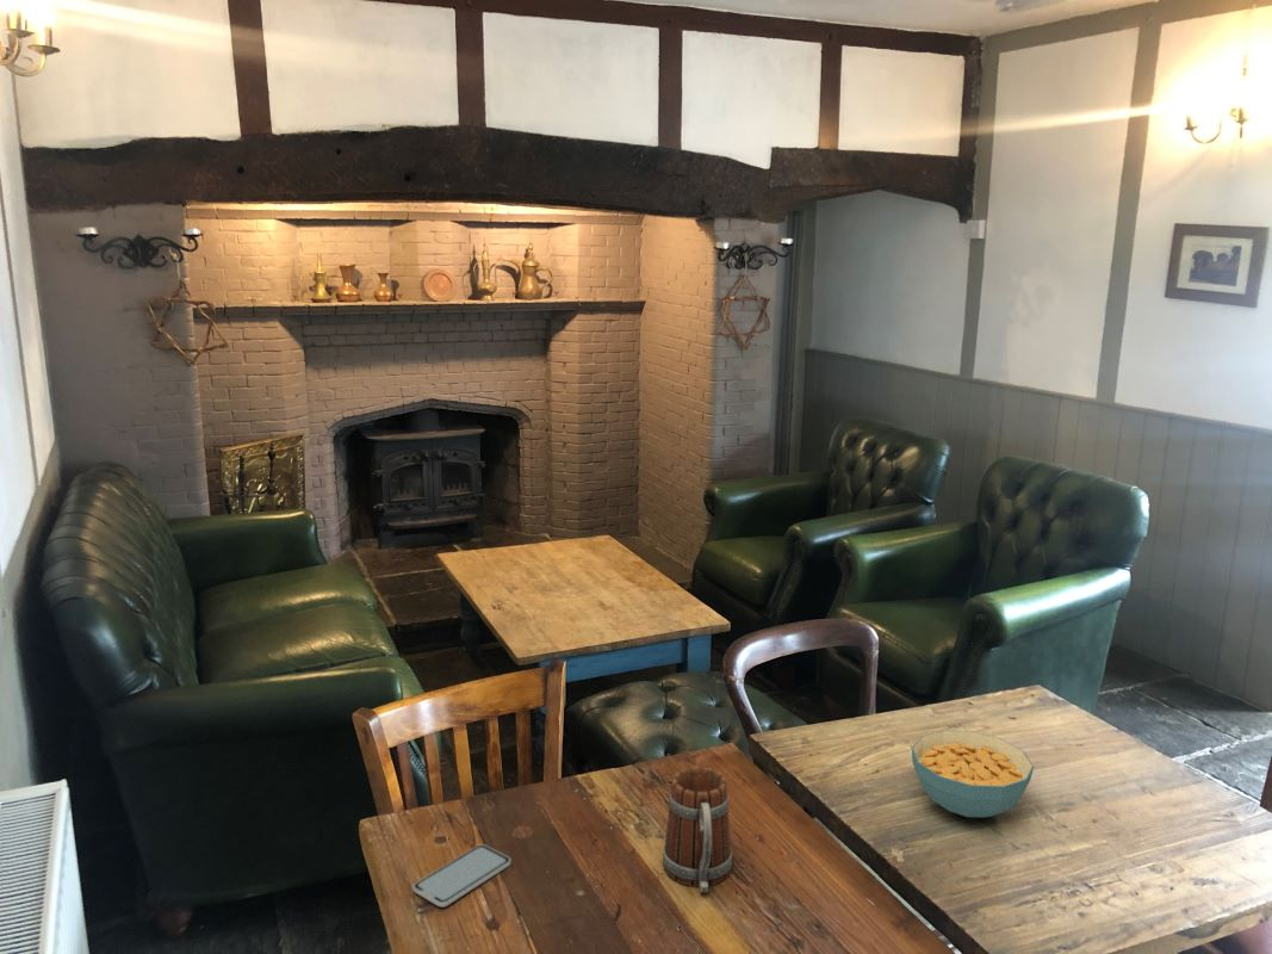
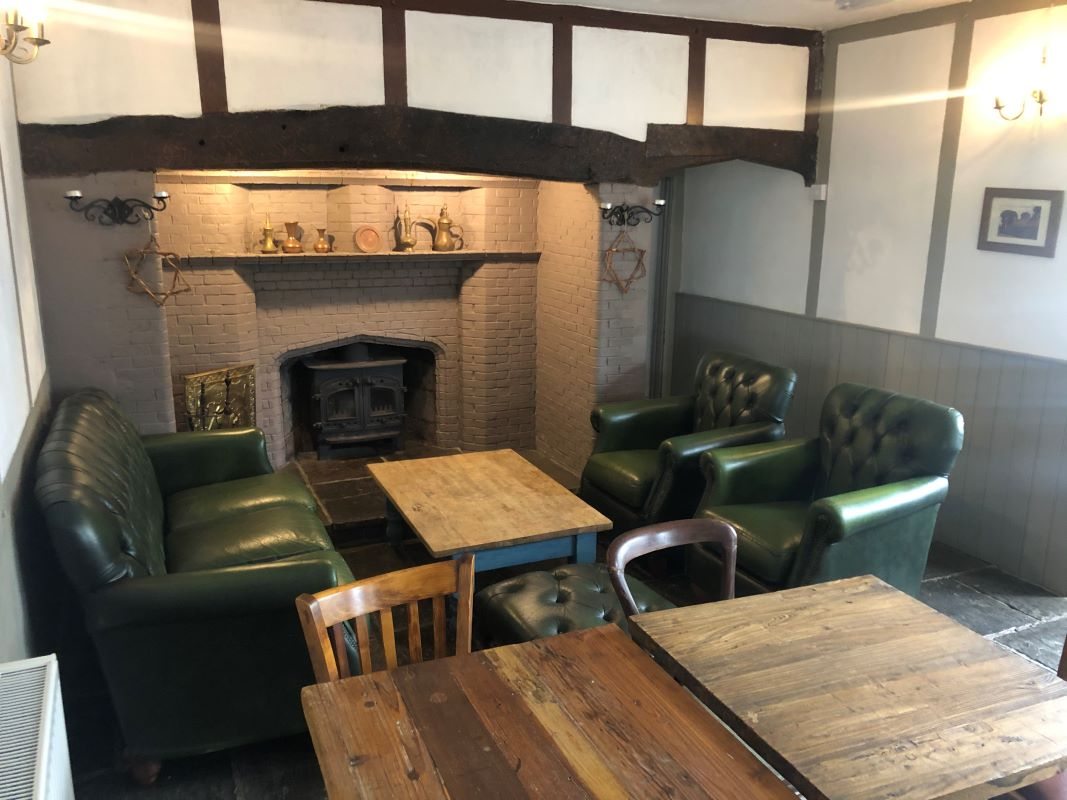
- beer mug [662,766,733,893]
- cereal bowl [911,730,1035,818]
- smartphone [411,843,511,907]
